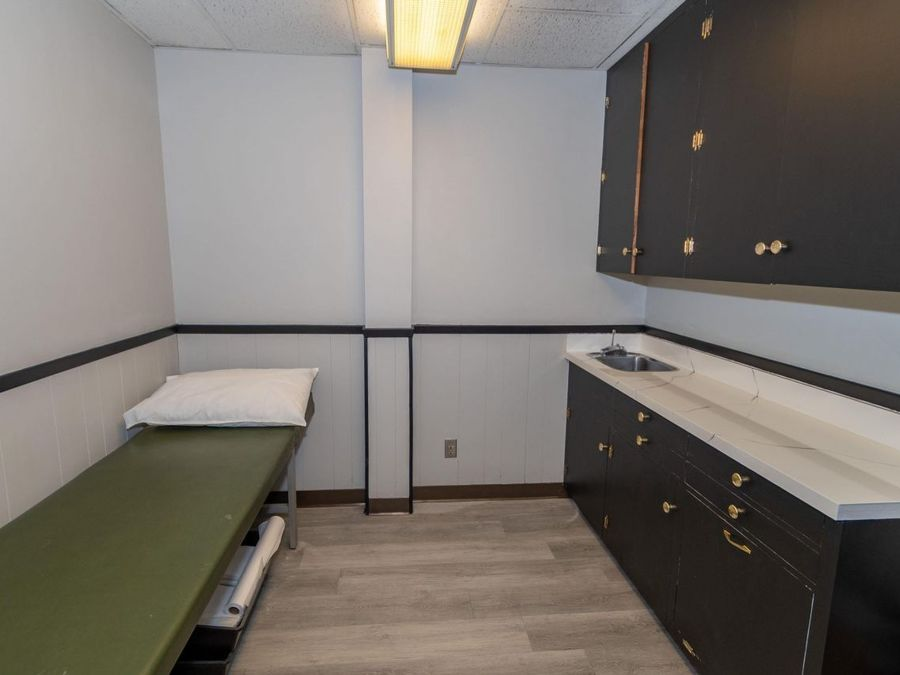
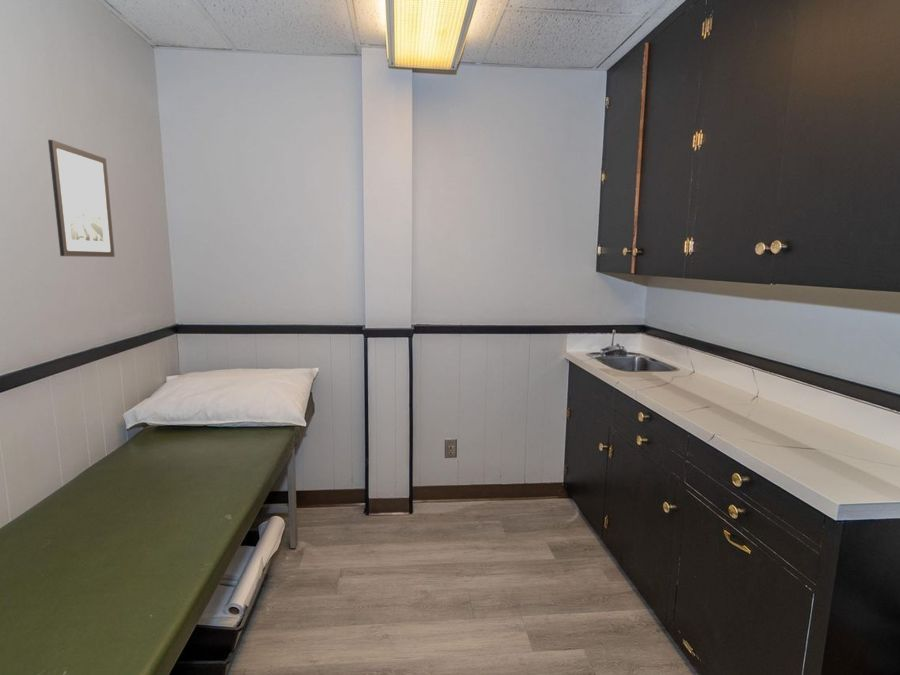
+ wall art [47,139,116,258]
